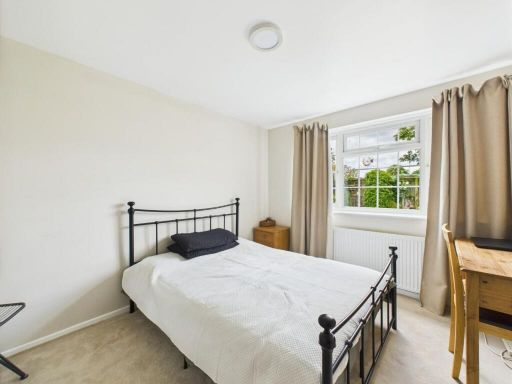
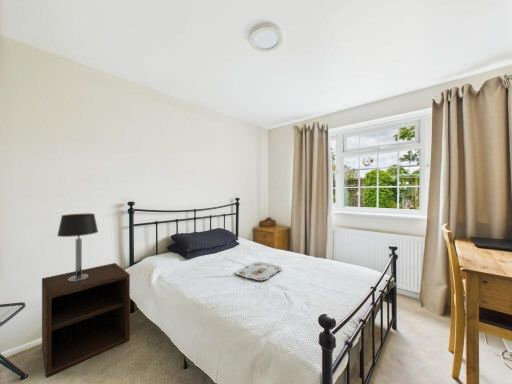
+ serving tray [235,261,283,281]
+ nightstand [41,262,131,379]
+ table lamp [56,212,99,281]
